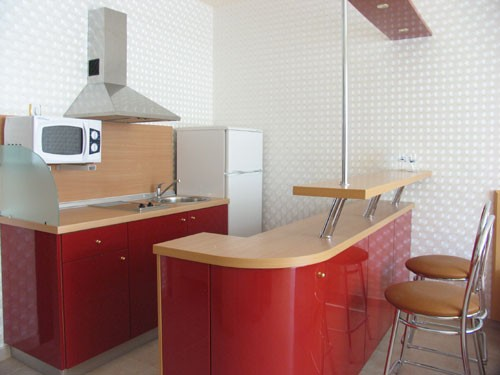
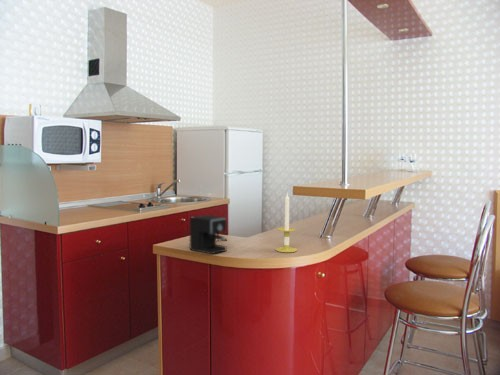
+ coffee maker [189,214,228,255]
+ candle [275,193,298,253]
